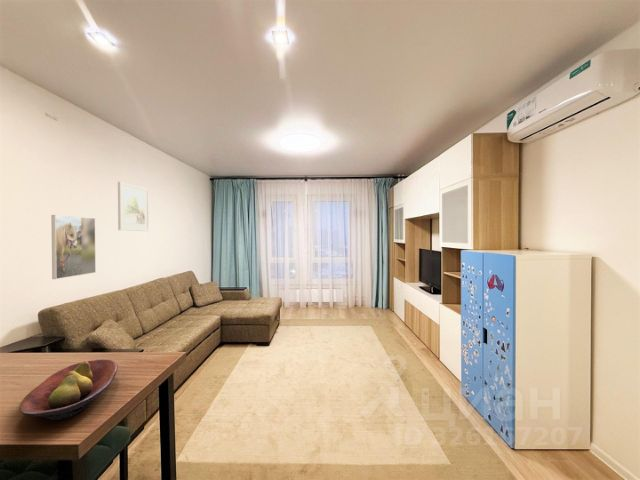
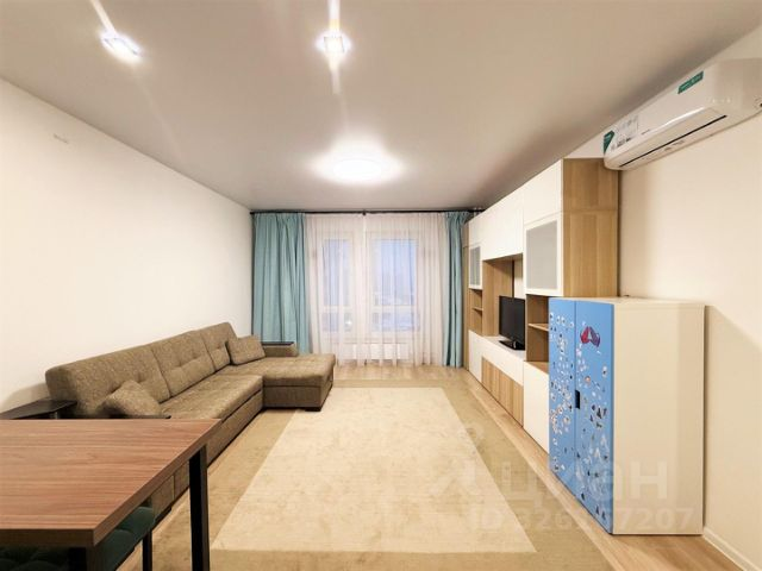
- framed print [51,214,97,280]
- fruit bowl [18,358,119,421]
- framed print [117,181,150,232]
